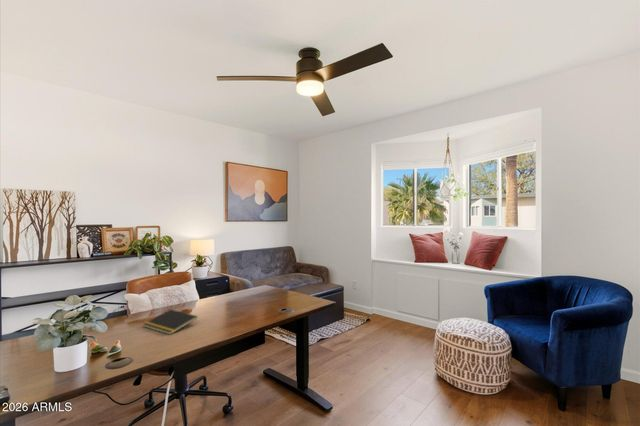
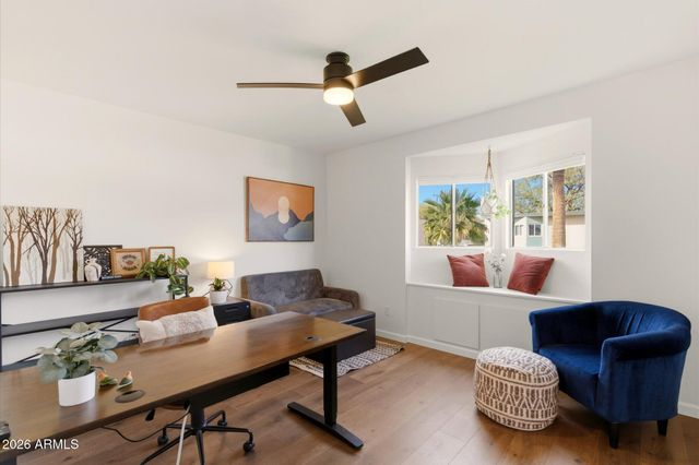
- notepad [142,309,199,336]
